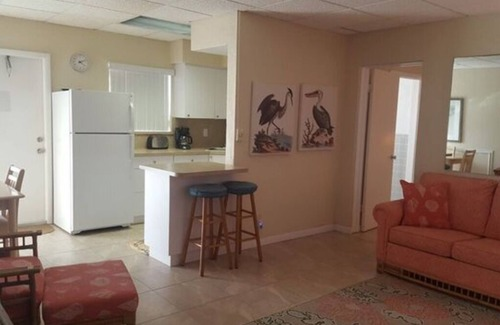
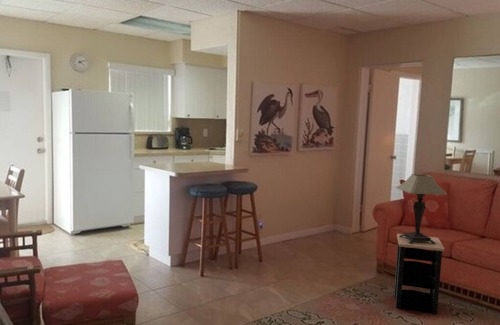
+ table lamp [395,173,448,244]
+ side table [393,233,445,315]
